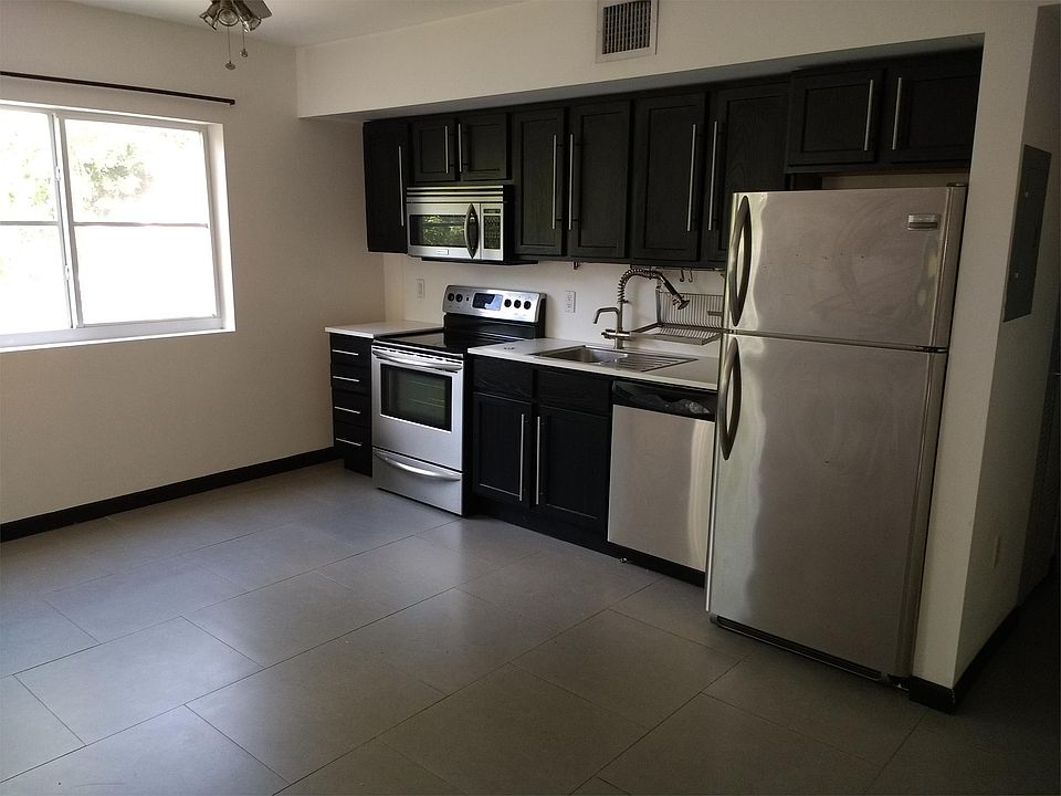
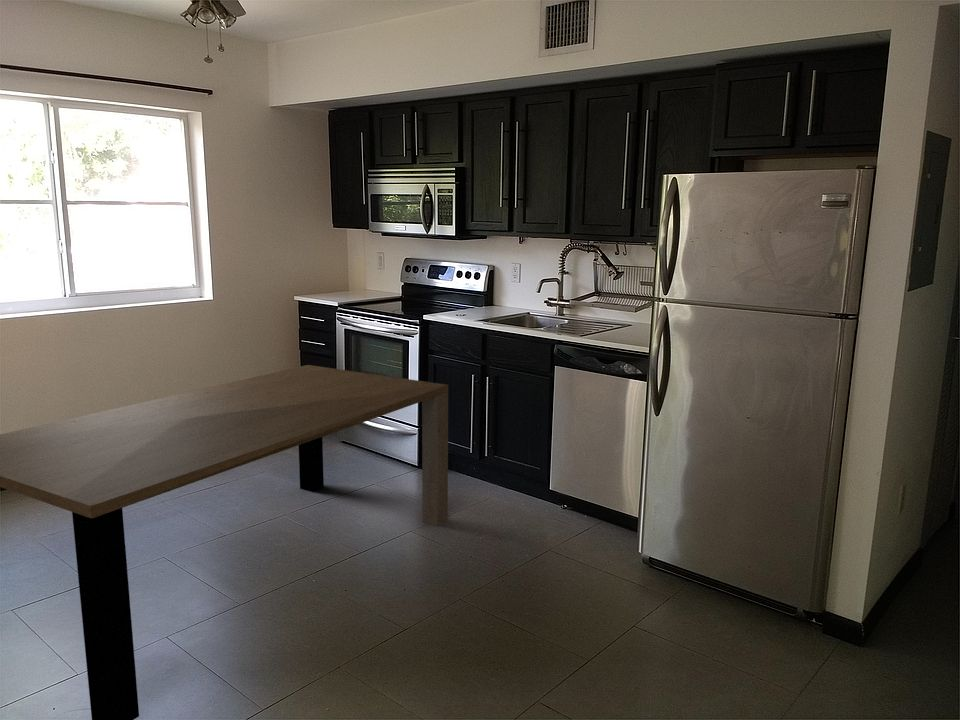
+ dining table [0,364,449,720]
